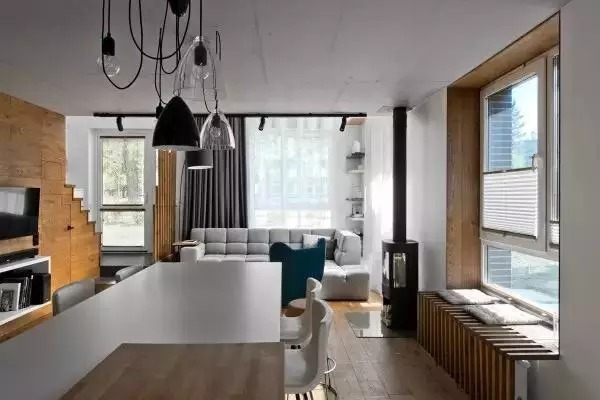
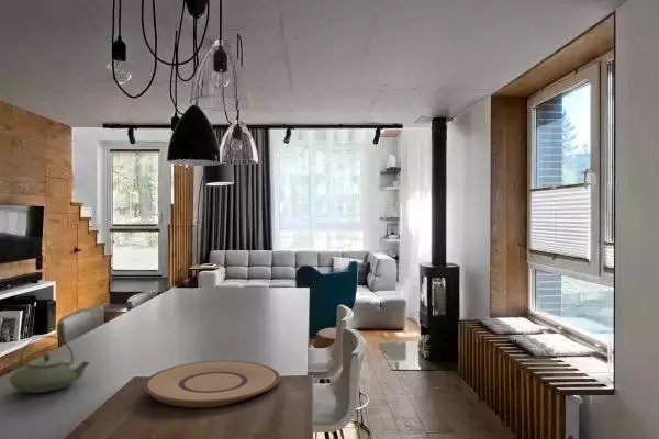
+ plate [143,360,281,408]
+ teapot [8,335,90,394]
